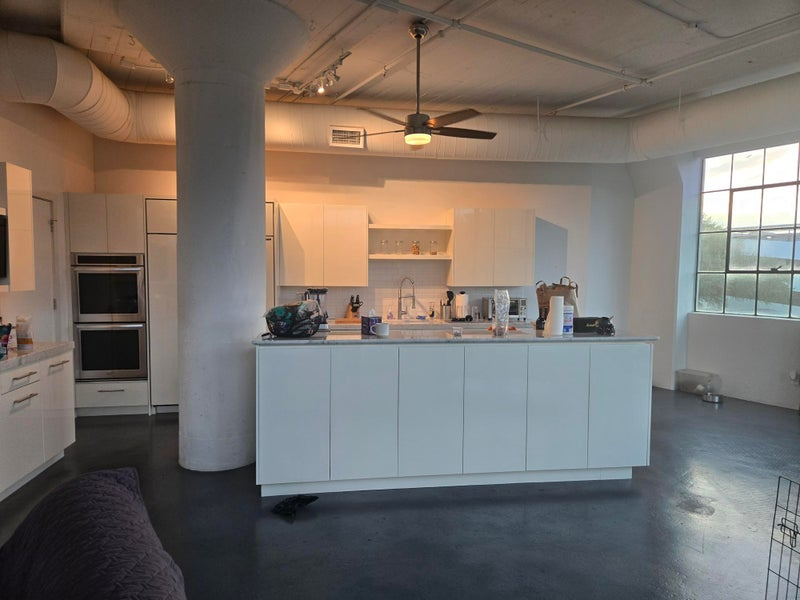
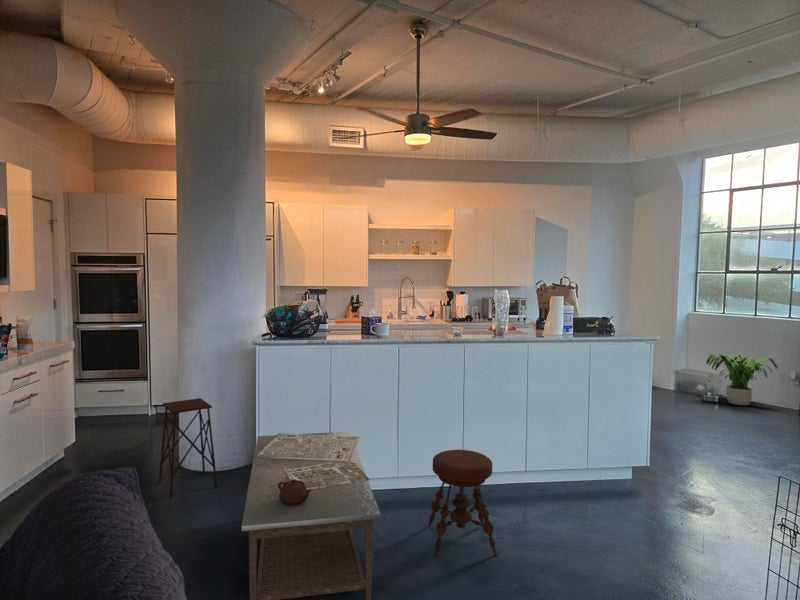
+ stool [427,449,498,558]
+ potted plant [705,352,779,406]
+ coffee table [241,430,382,600]
+ side table [158,397,219,500]
